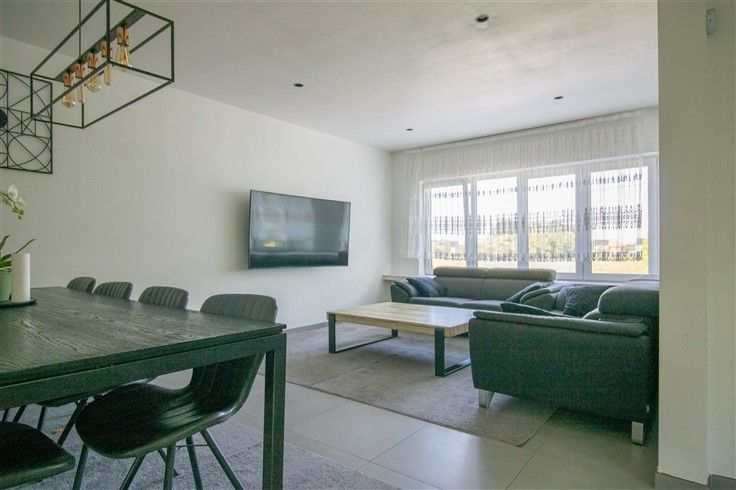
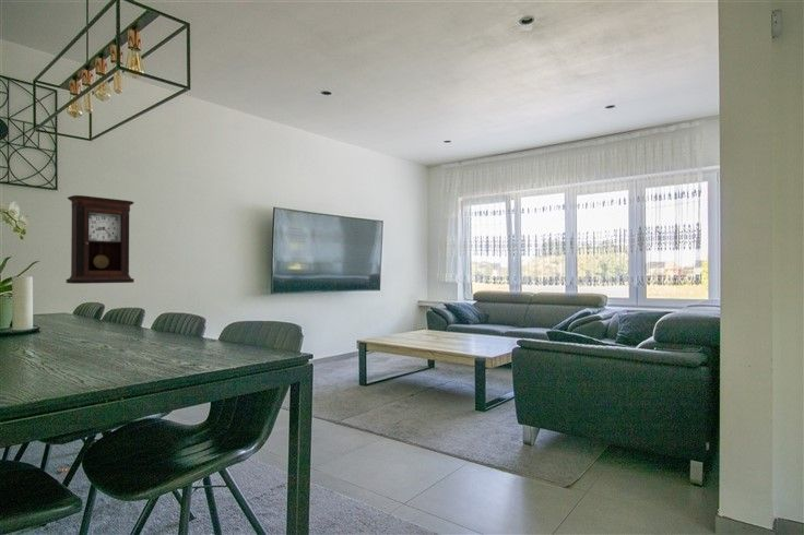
+ pendulum clock [64,194,135,285]
